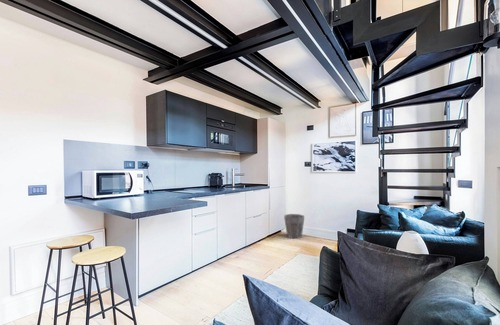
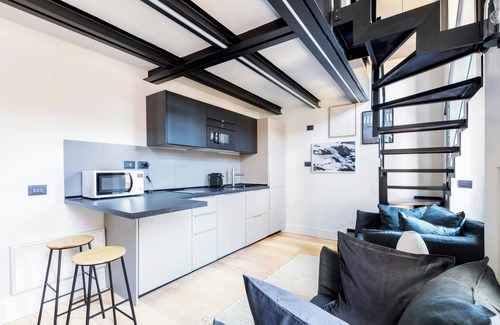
- waste bin [283,213,305,240]
